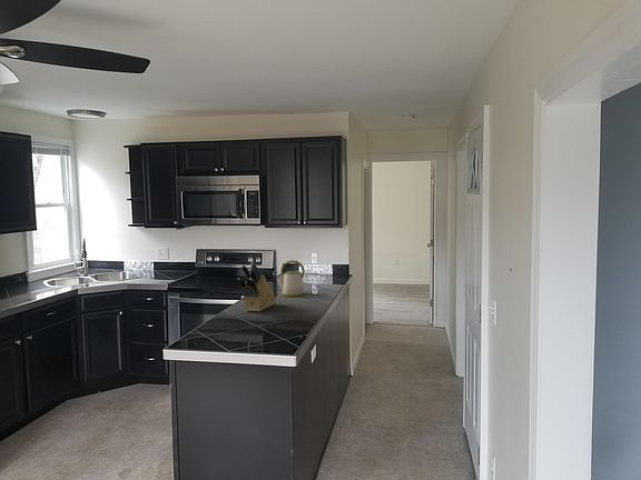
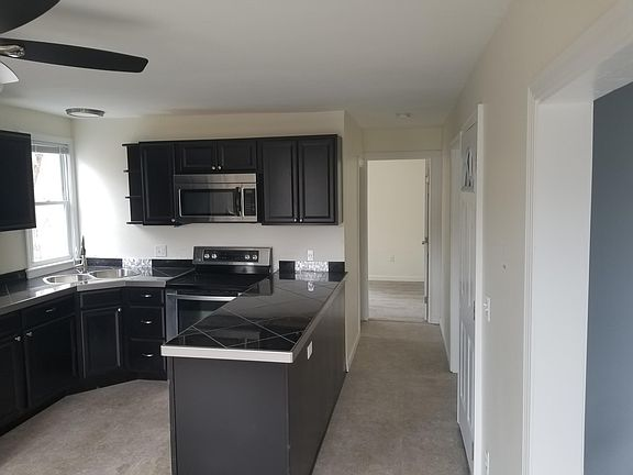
- kettle [276,259,306,298]
- knife block [236,262,277,312]
